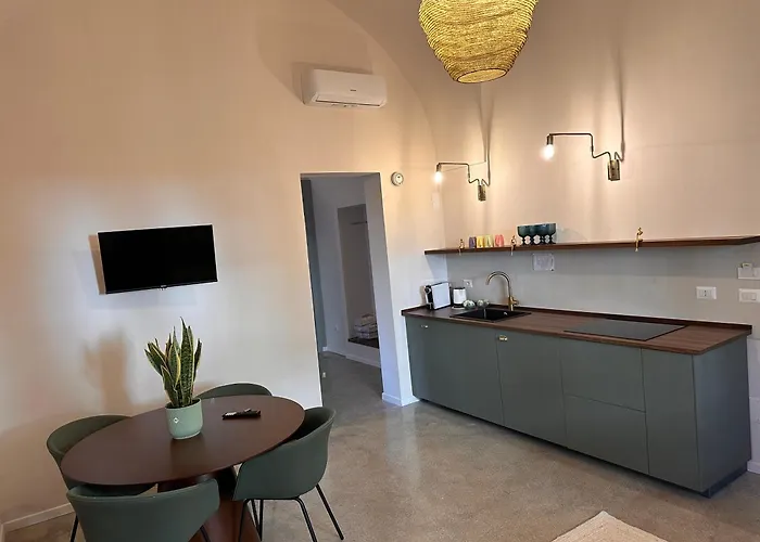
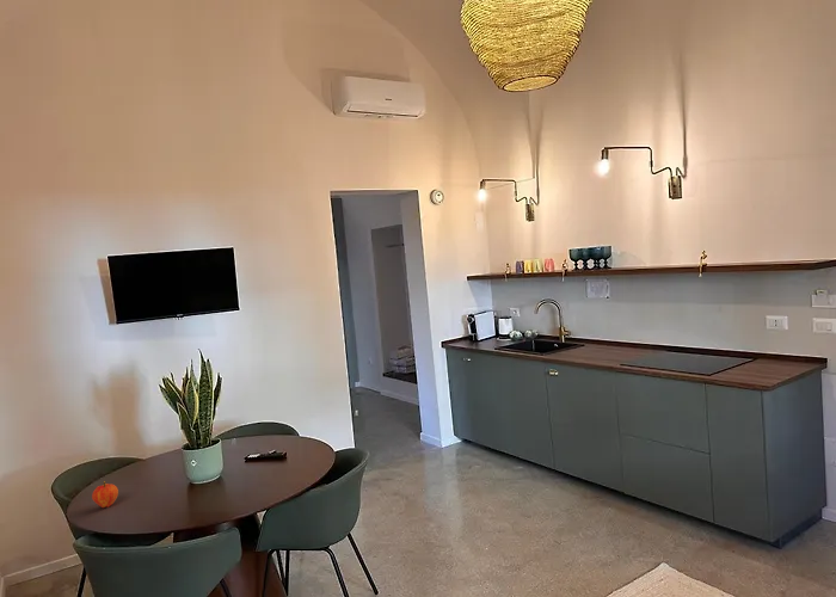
+ fruit [91,480,119,509]
